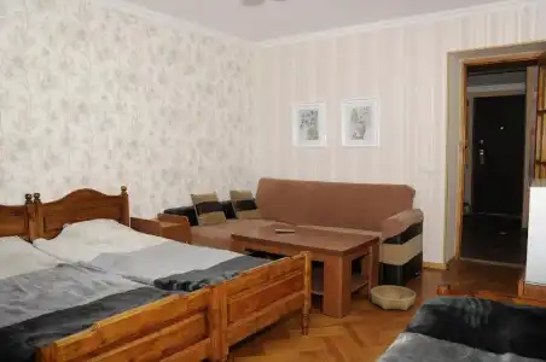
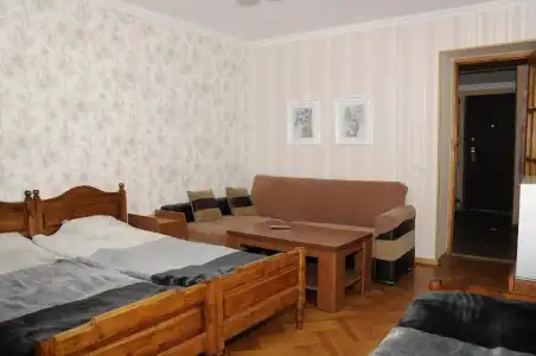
- basket [370,285,417,311]
